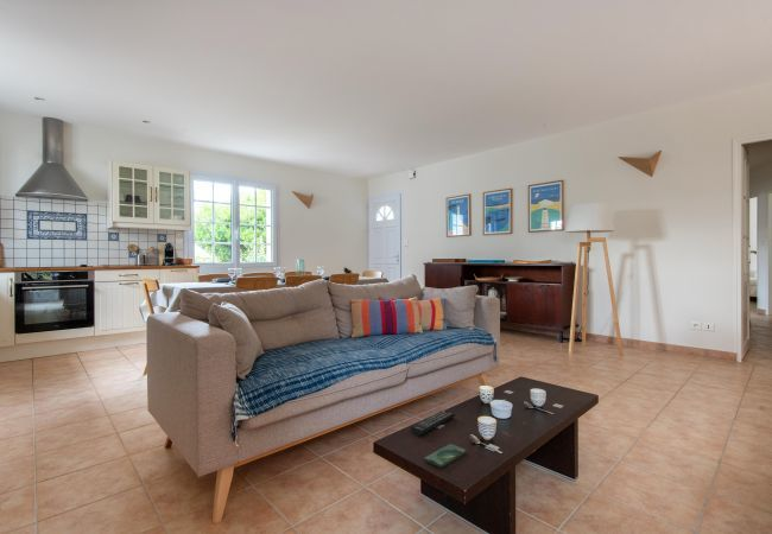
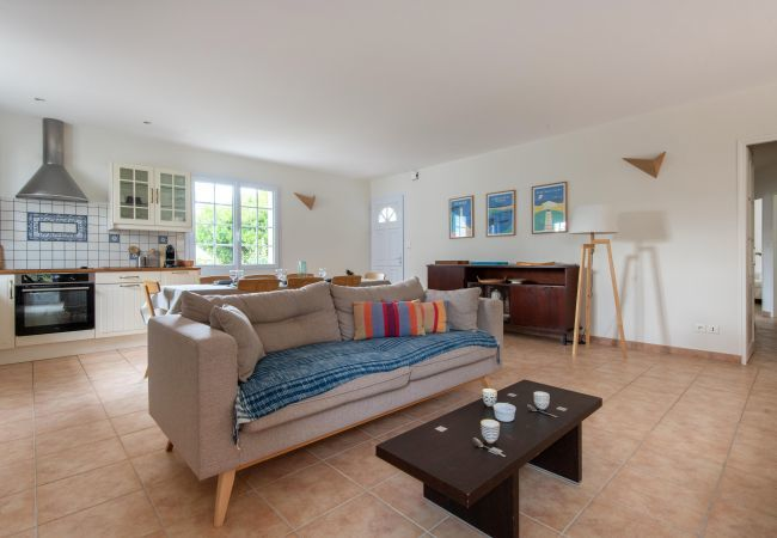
- smartphone [424,443,468,469]
- remote control [410,409,456,437]
